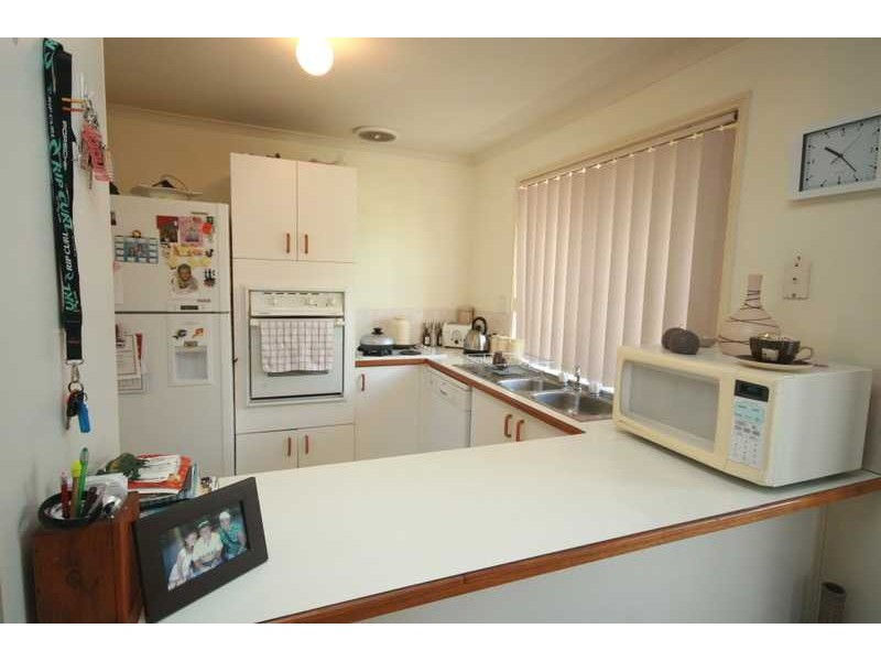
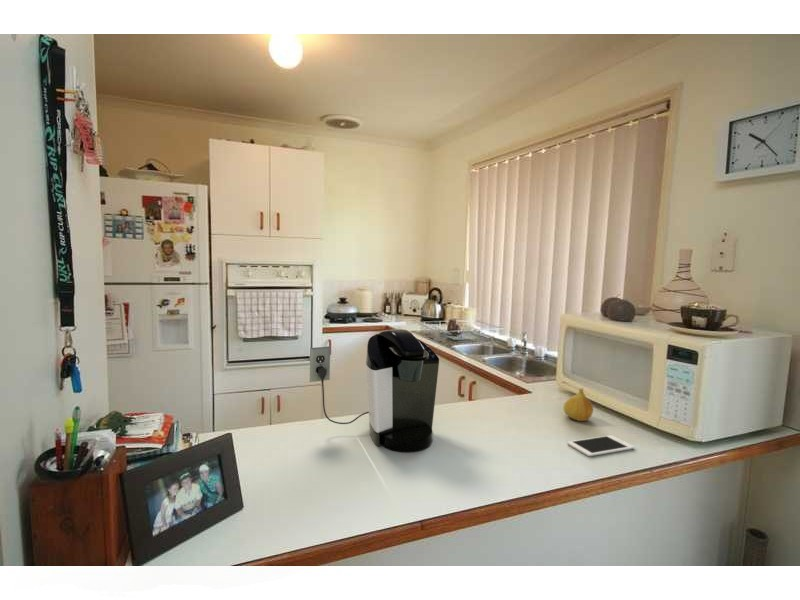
+ coffee maker [309,328,440,453]
+ cell phone [566,434,635,457]
+ fruit [562,387,594,422]
